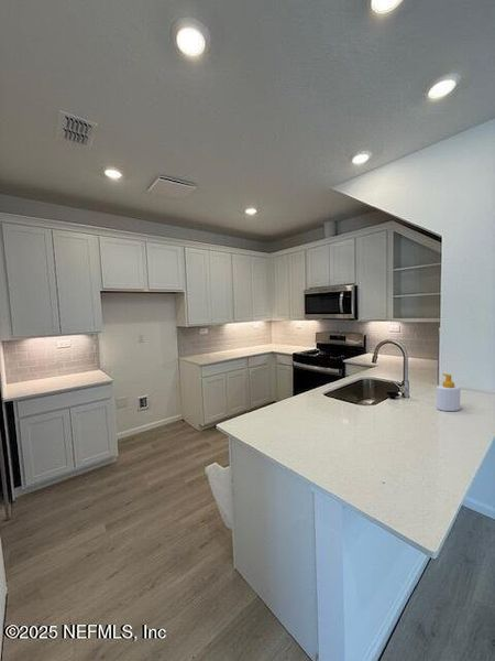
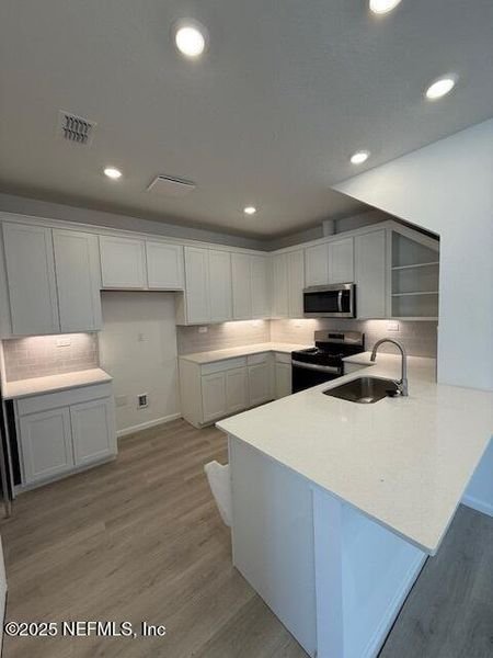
- soap bottle [436,372,461,412]
